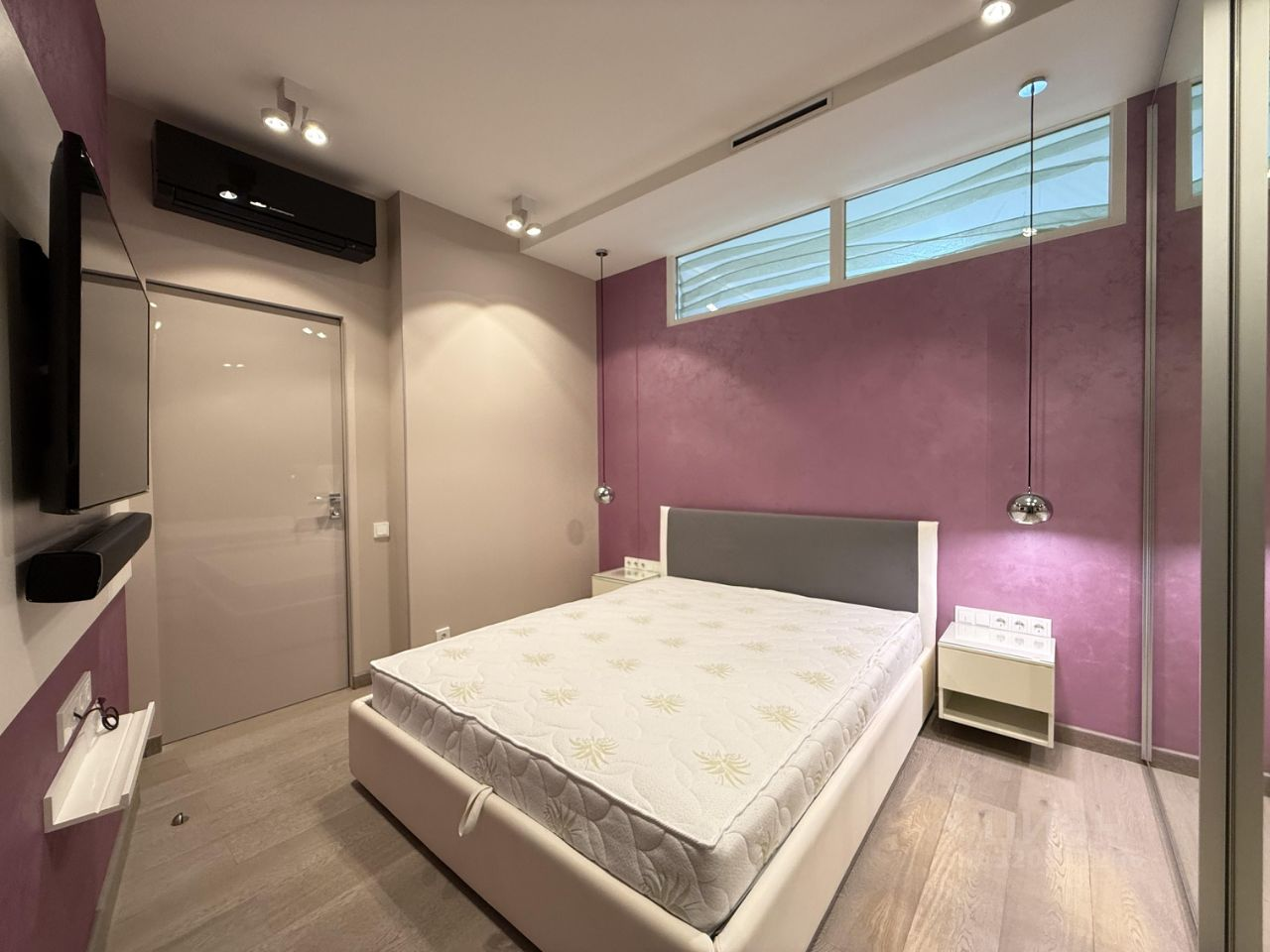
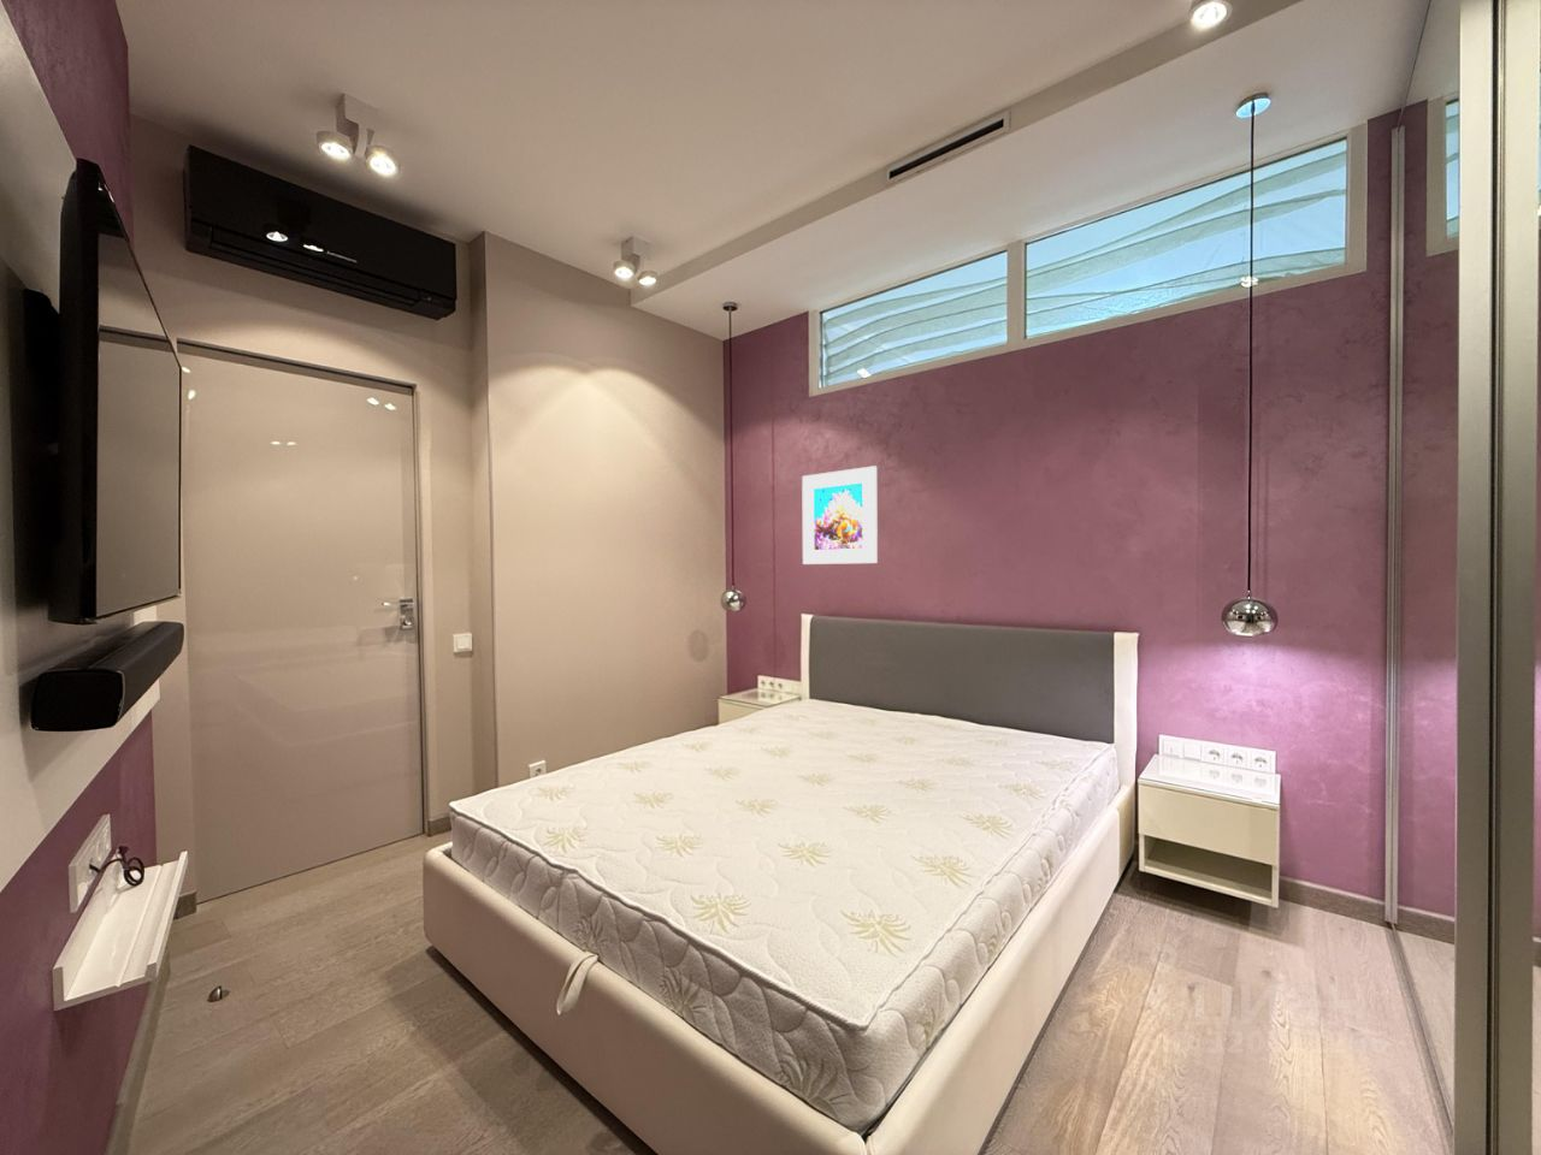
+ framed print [801,465,878,565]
